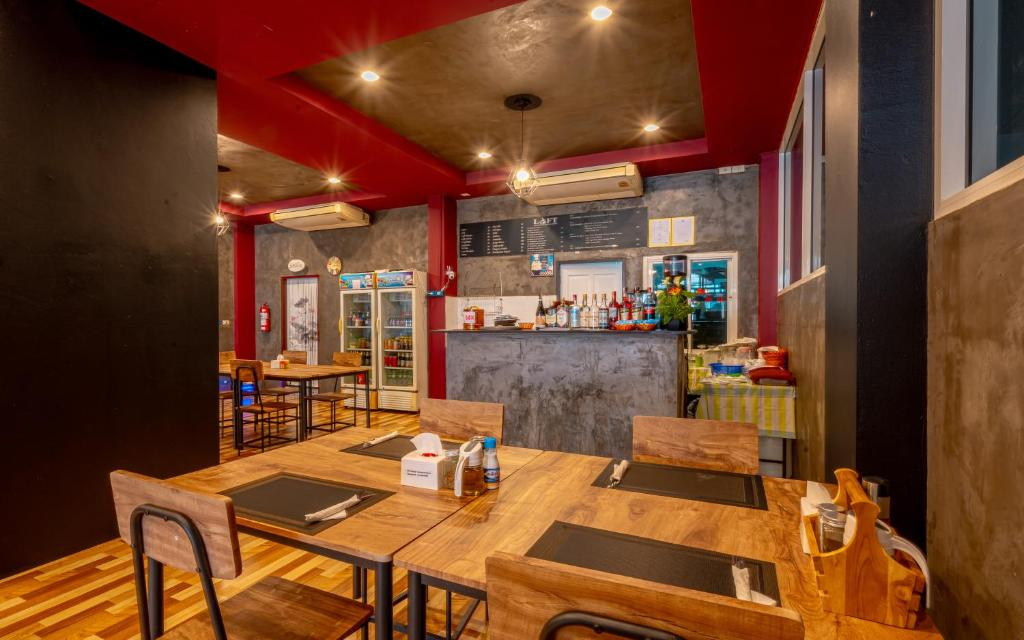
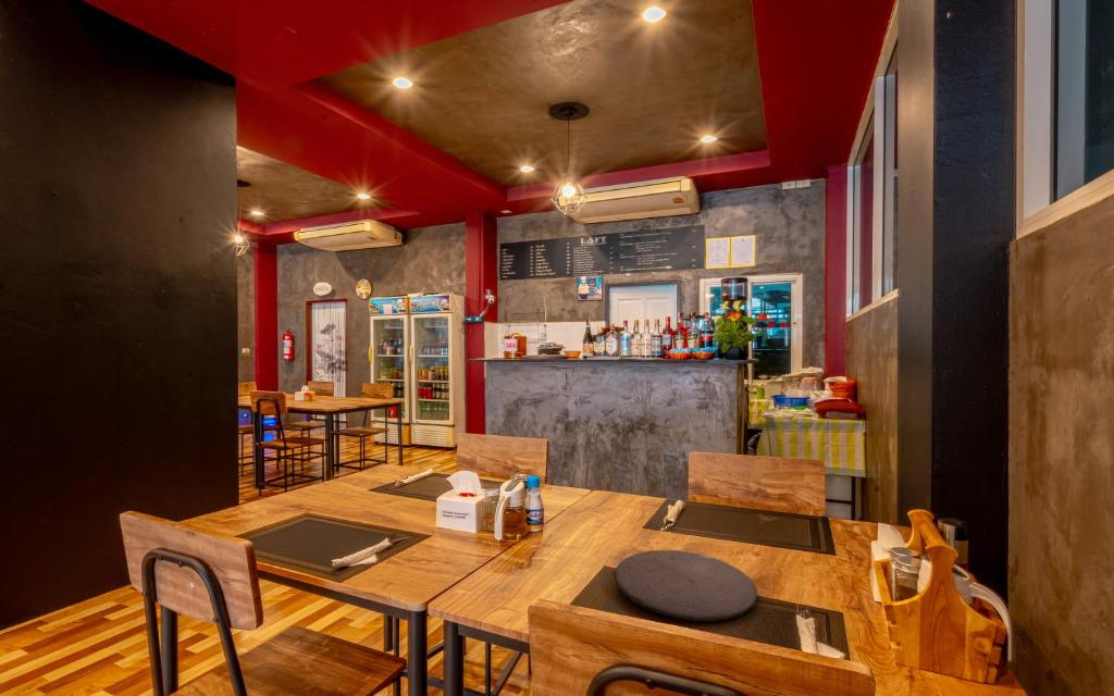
+ plate [614,549,758,622]
